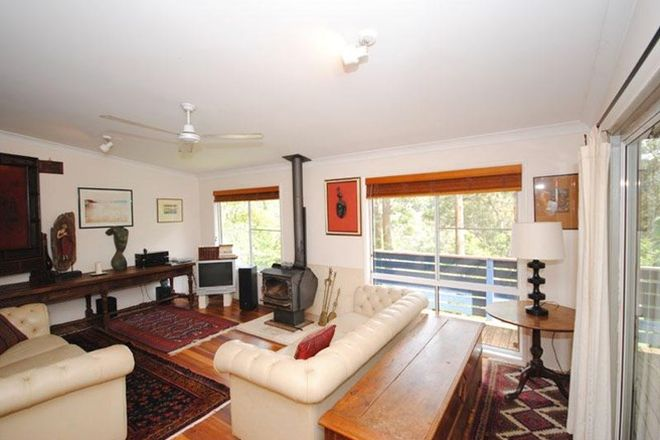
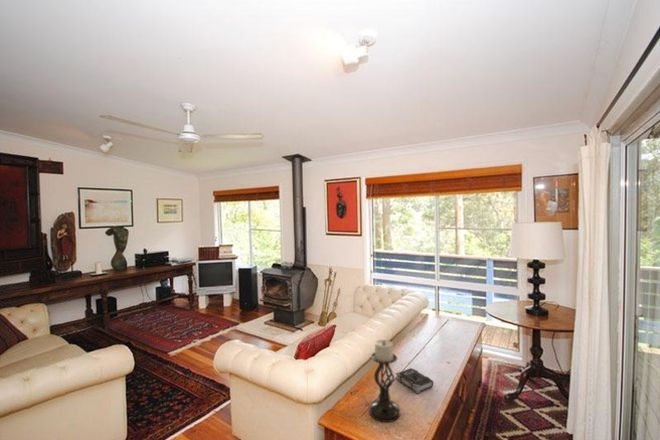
+ book [395,367,434,394]
+ candle holder [368,339,401,423]
